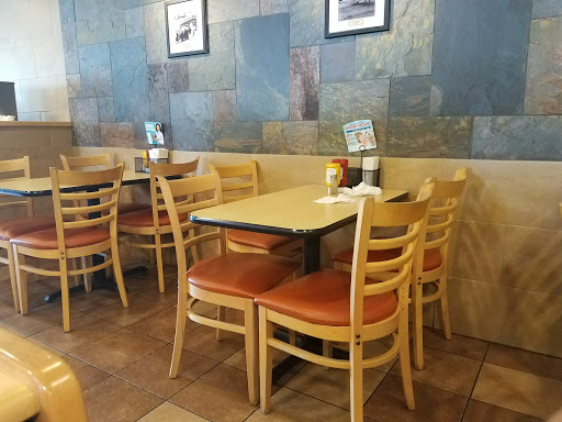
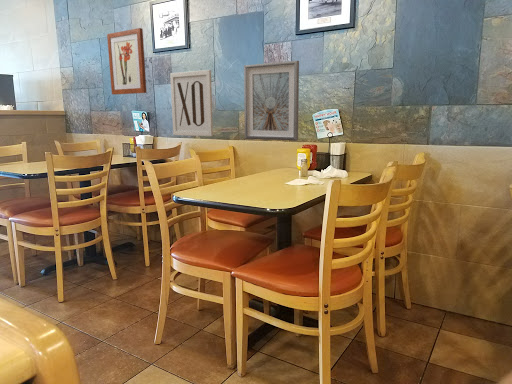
+ wall art [169,69,214,137]
+ wall art [106,27,148,96]
+ picture frame [243,60,300,142]
